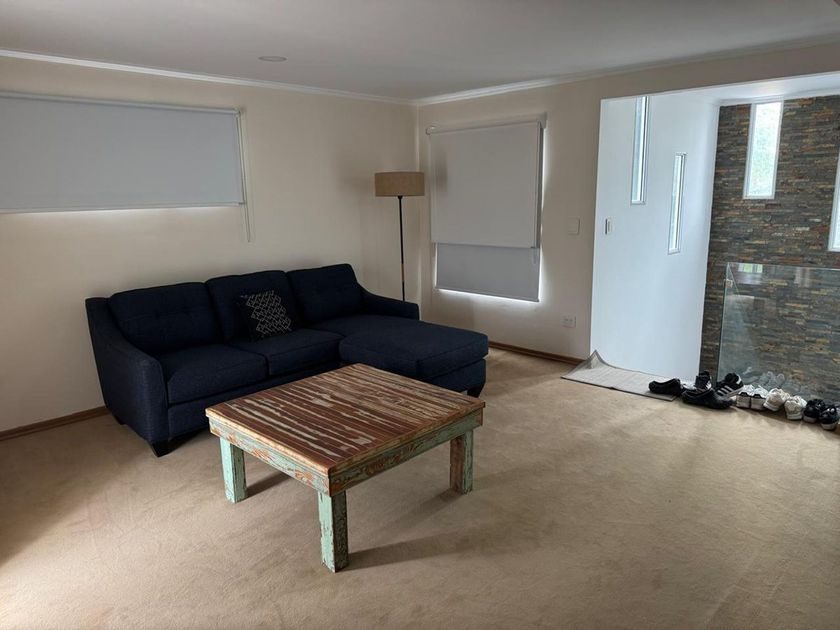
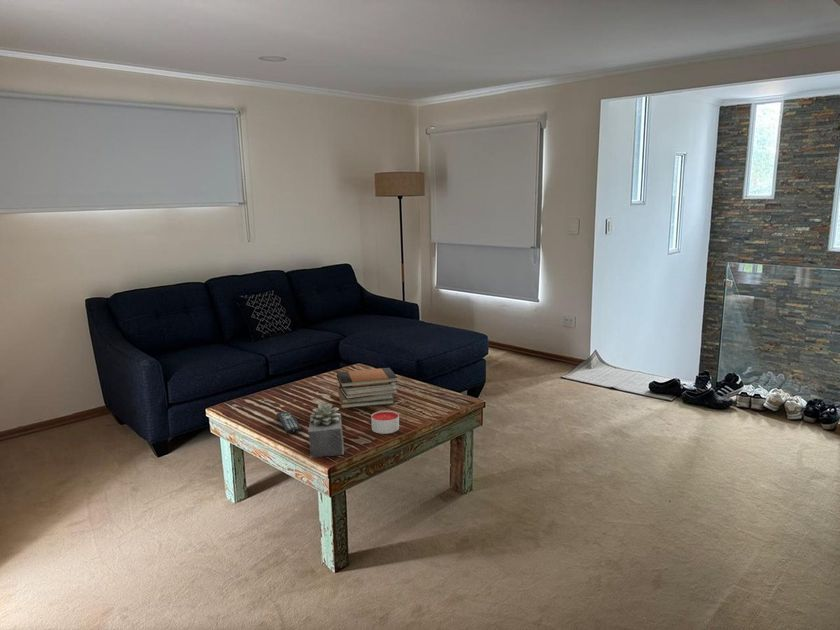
+ candle [370,410,400,435]
+ remote control [276,410,302,434]
+ book stack [336,367,399,409]
+ succulent plant [308,402,345,459]
